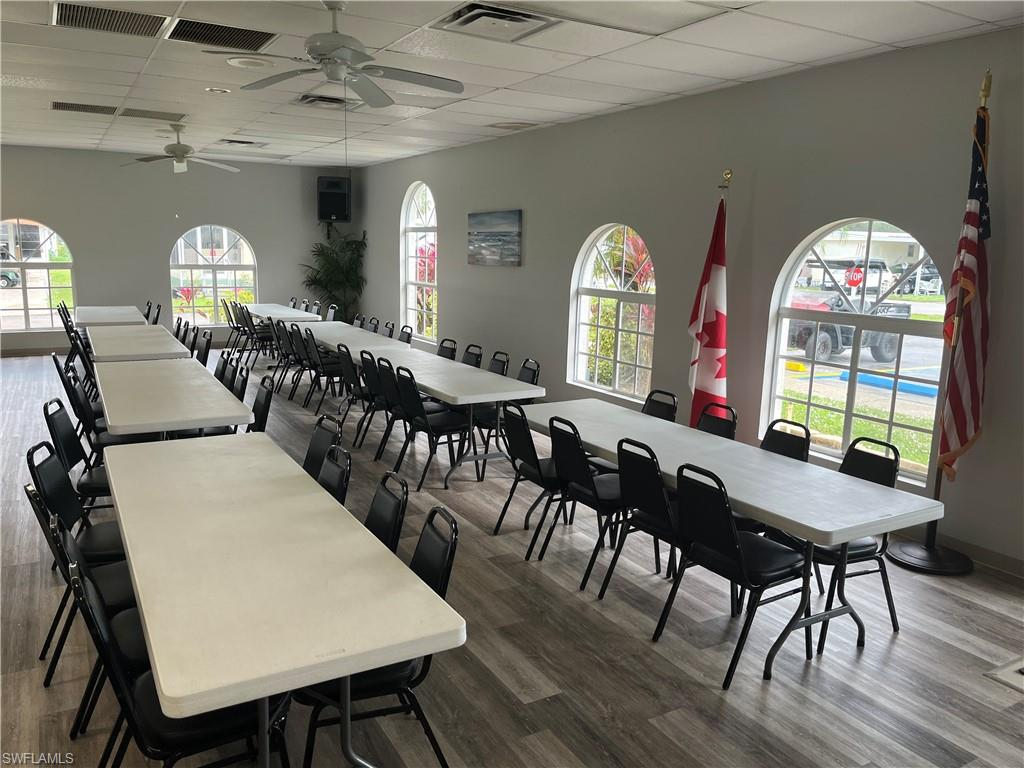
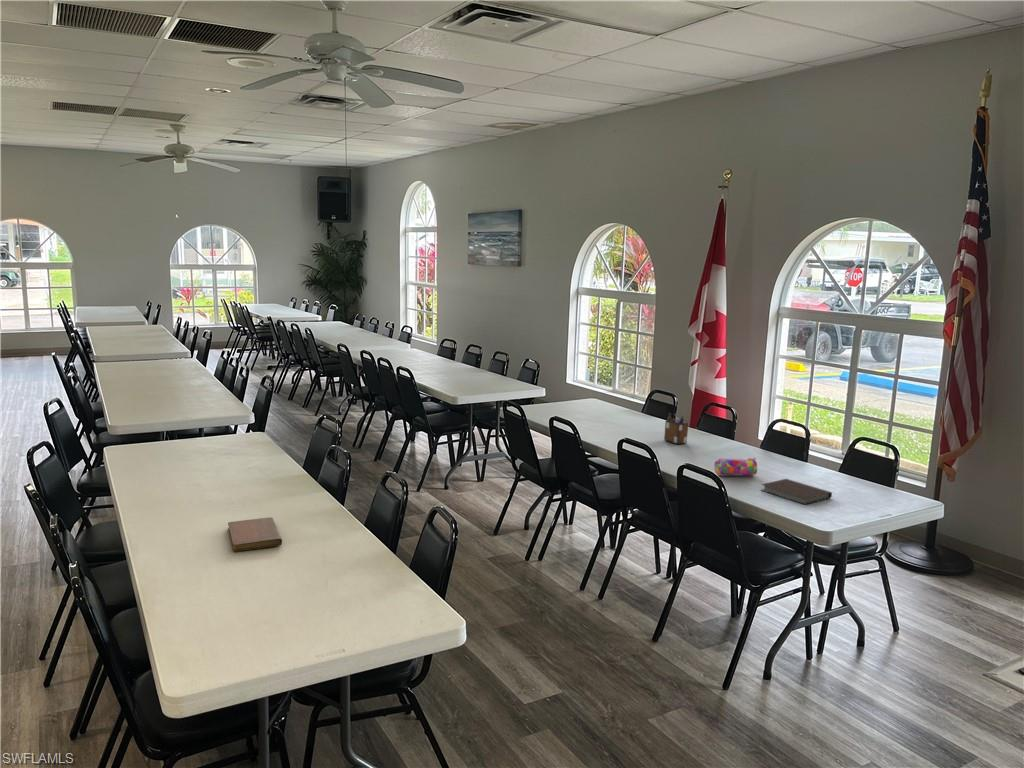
+ pencil case [713,457,758,476]
+ desk organizer [663,411,689,445]
+ notebook [227,516,283,553]
+ notebook [760,478,833,506]
